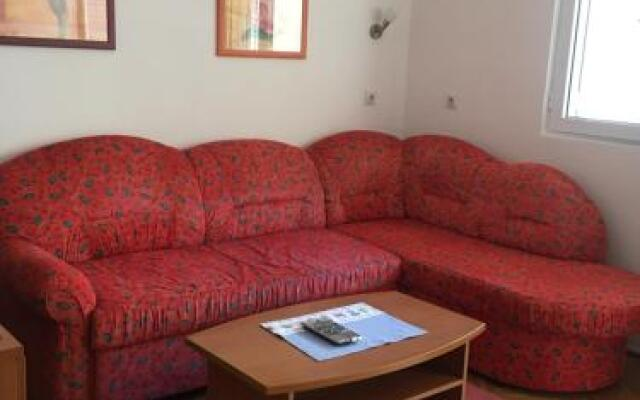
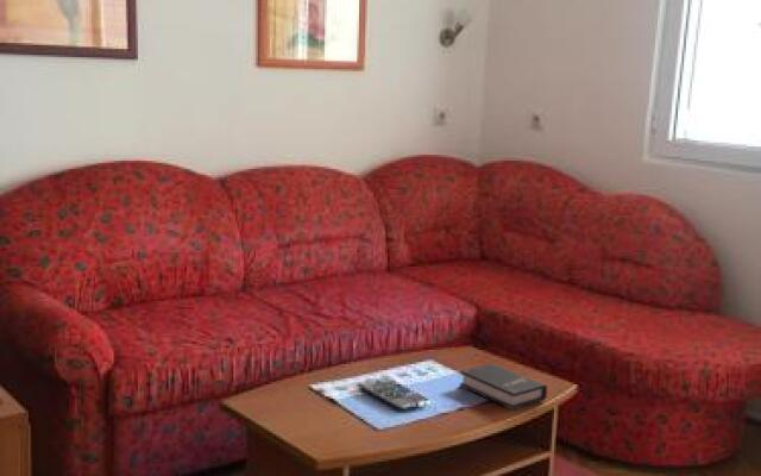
+ hardback book [459,362,548,412]
